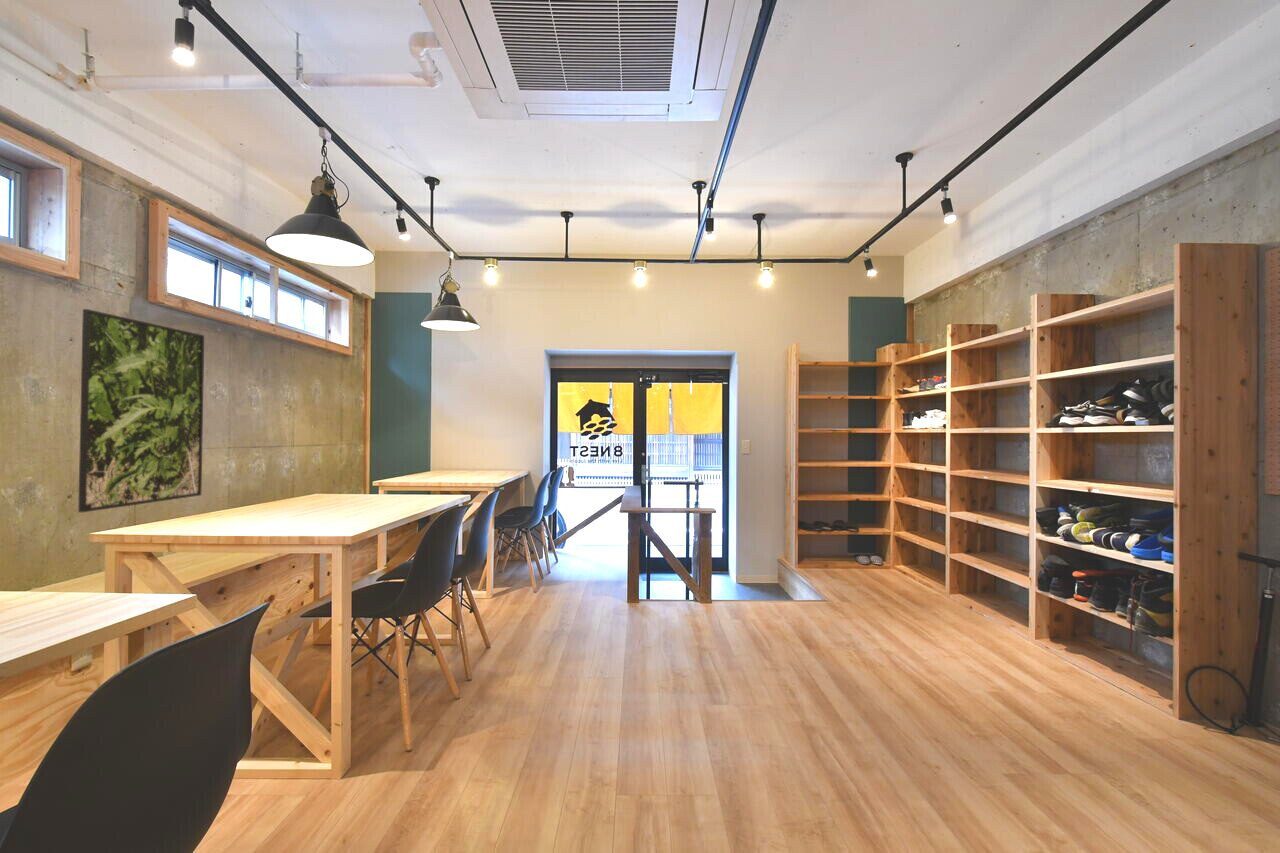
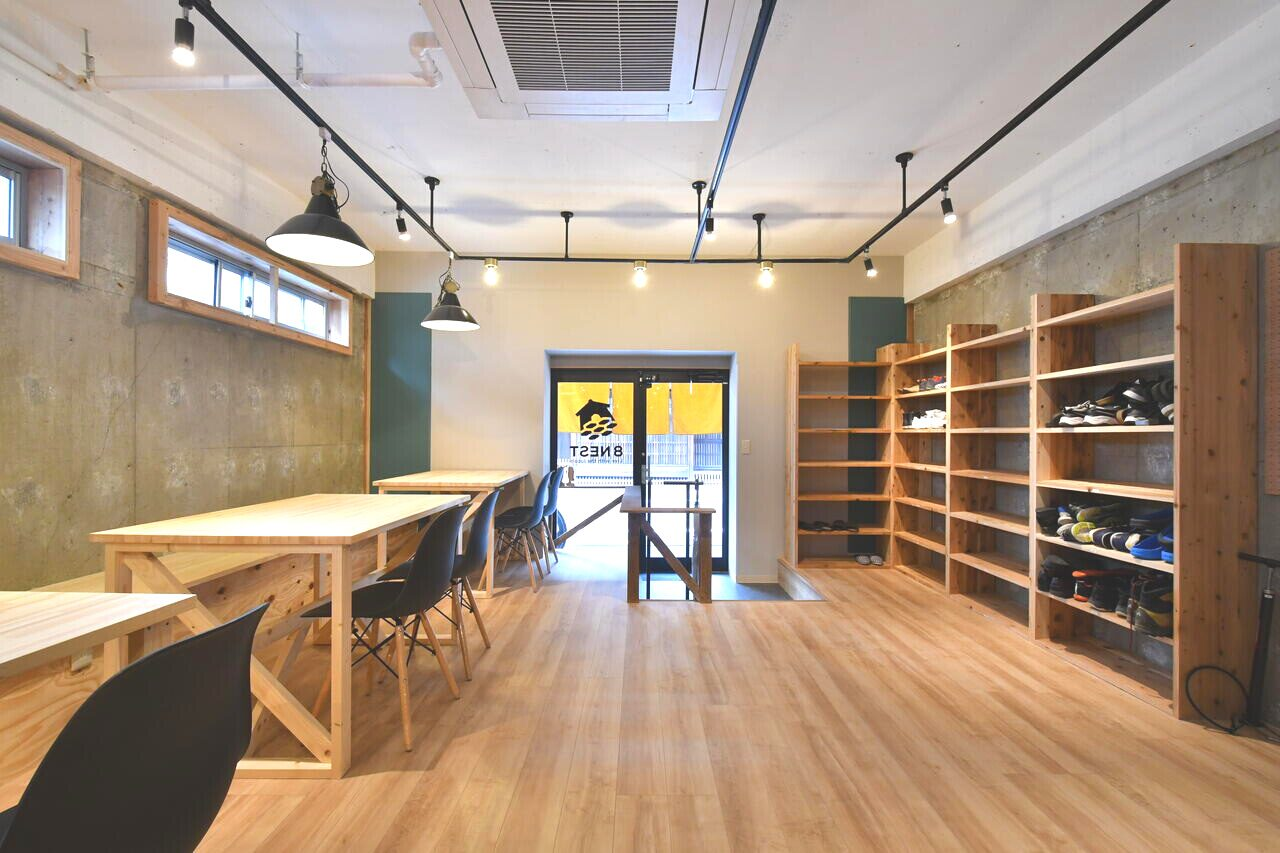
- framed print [77,308,205,513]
